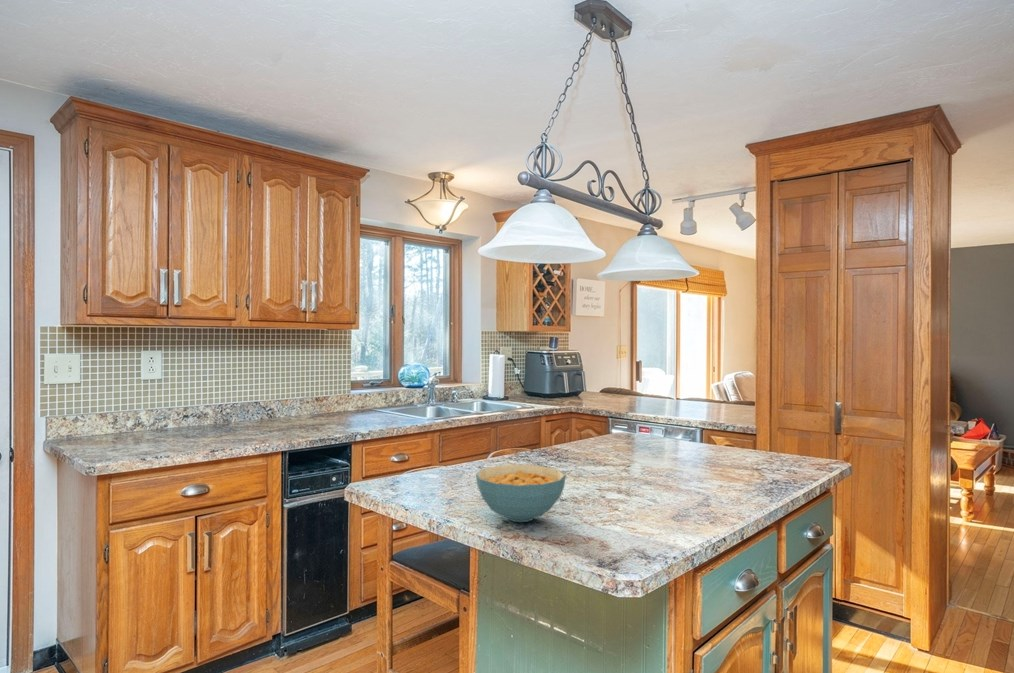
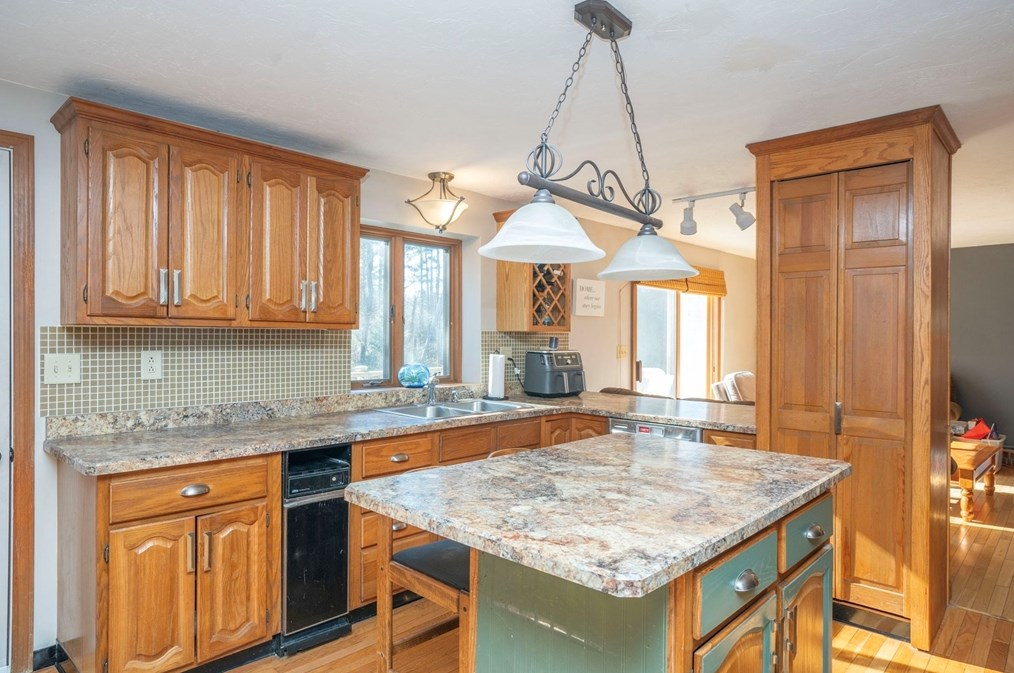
- cereal bowl [475,464,567,523]
